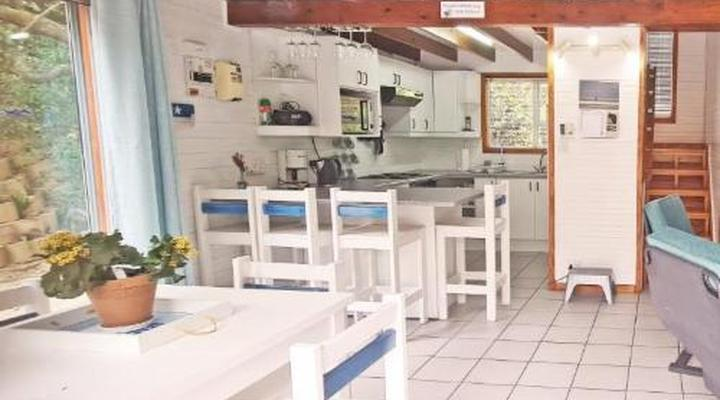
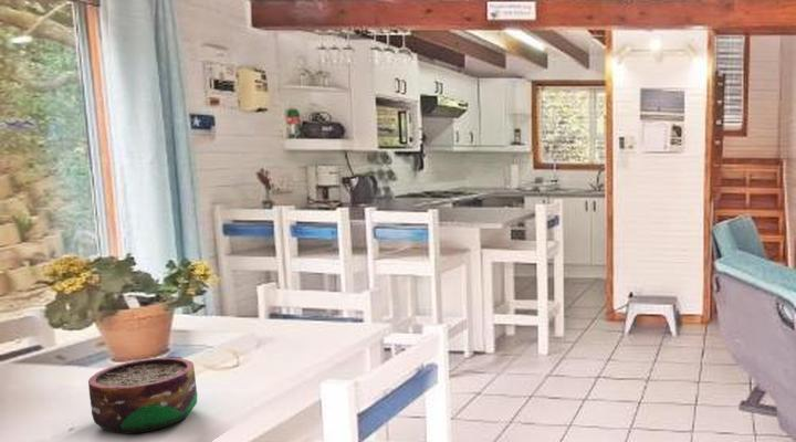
+ bowl [87,357,198,435]
